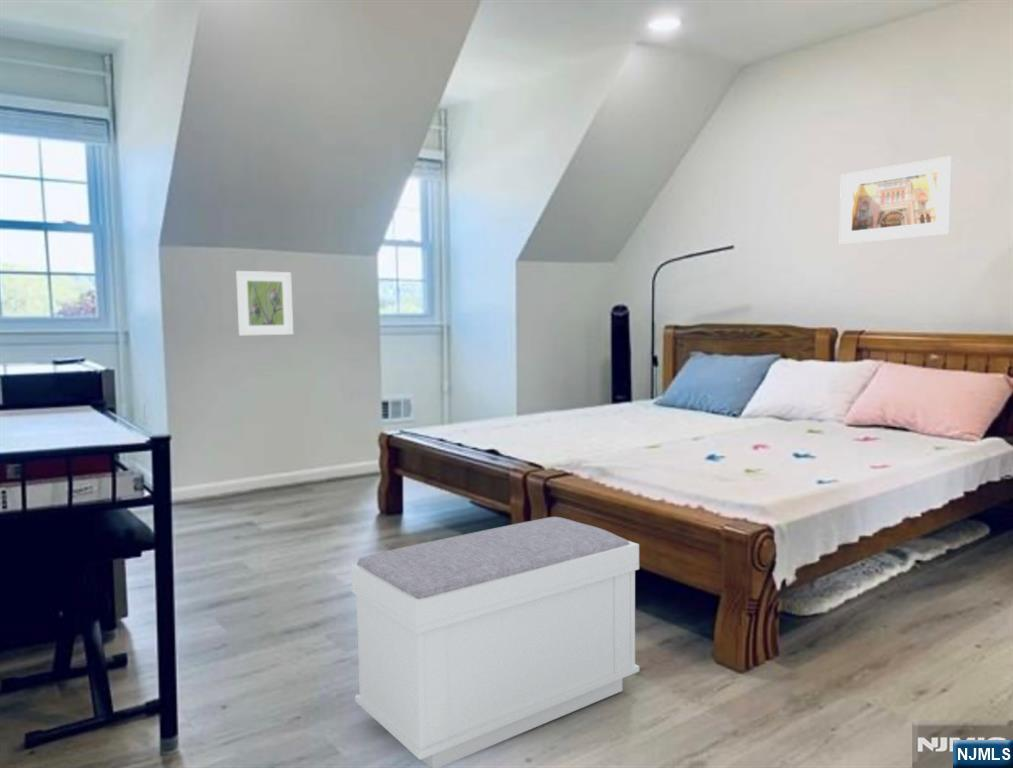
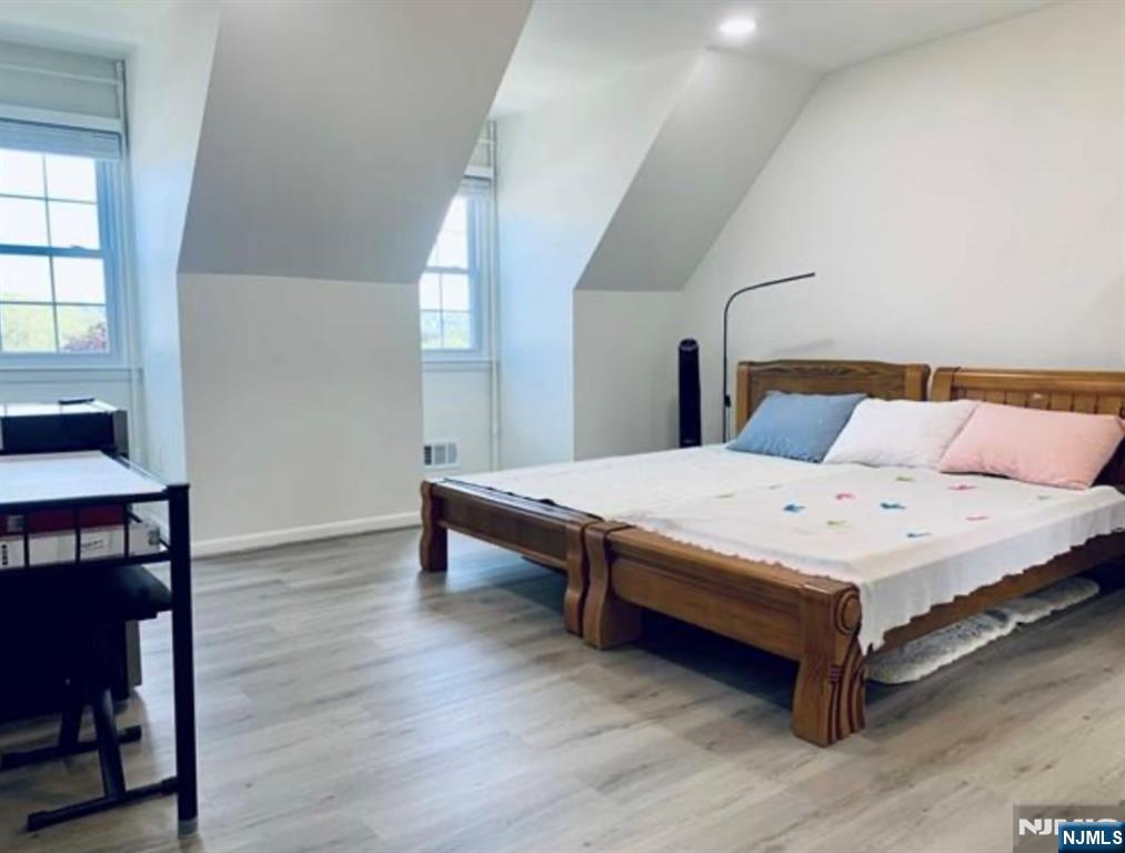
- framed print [839,155,954,245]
- bench [350,516,640,768]
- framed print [235,270,294,337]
